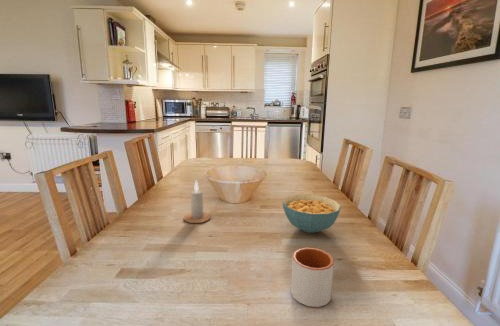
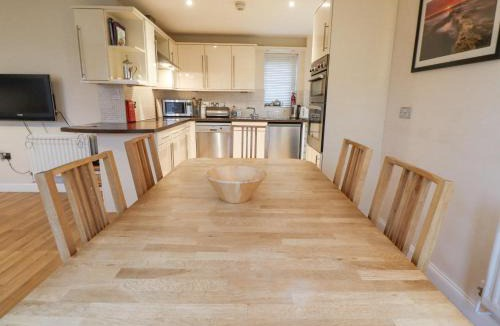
- mug [290,247,335,308]
- cereal bowl [282,194,342,234]
- candle [183,180,212,224]
